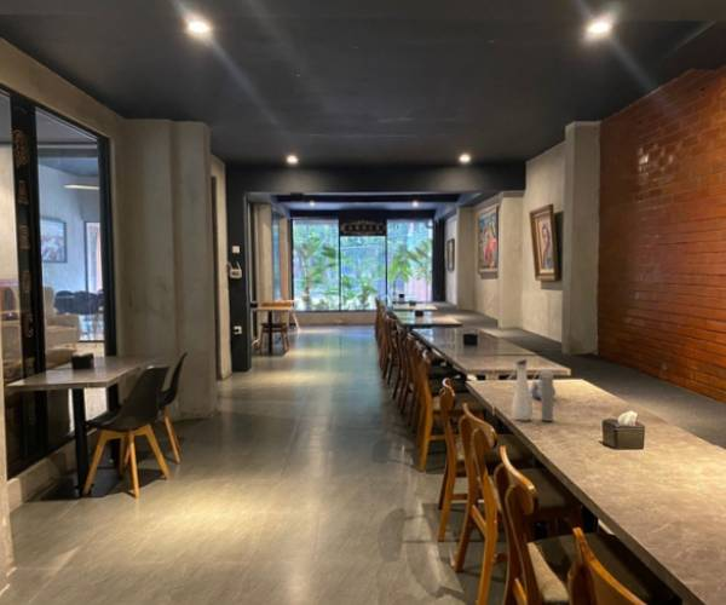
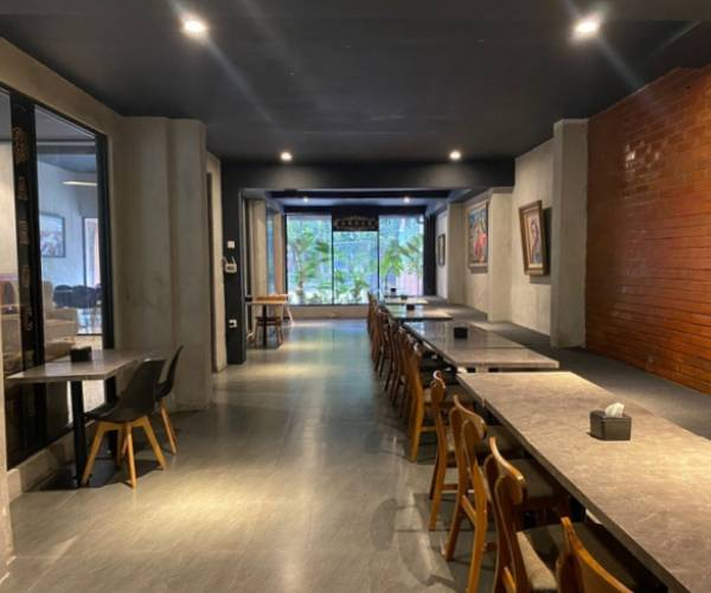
- teapot [529,378,557,401]
- water bottle [505,358,554,422]
